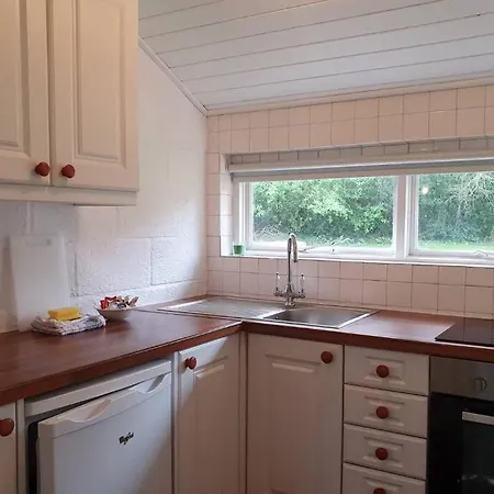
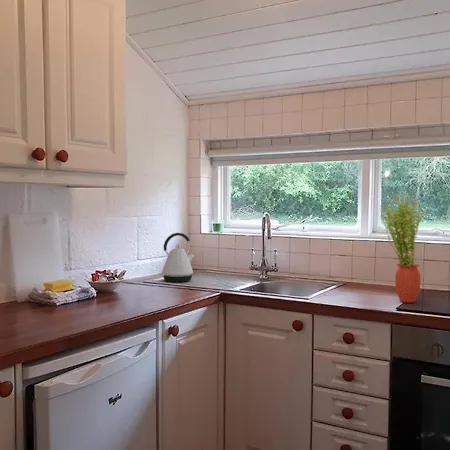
+ potted plant [379,192,427,304]
+ kettle [160,232,196,283]
